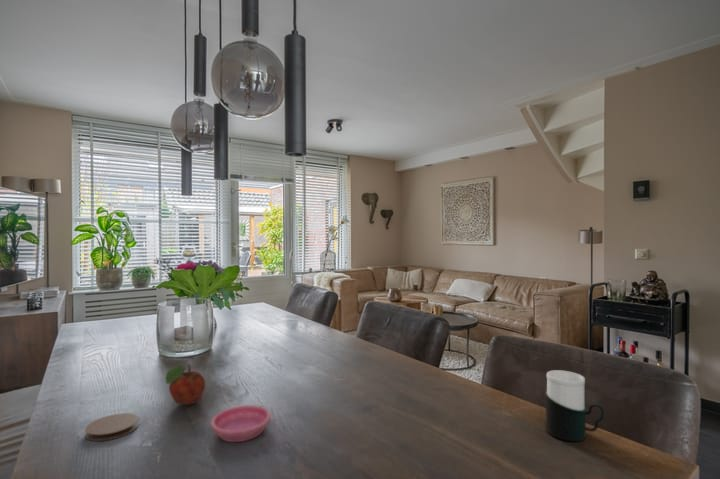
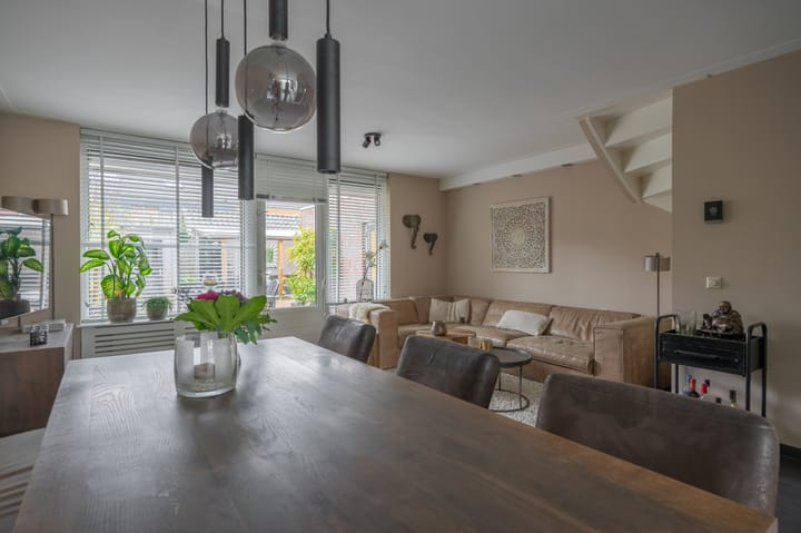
- fruit [164,363,206,406]
- saucer [210,404,272,443]
- coaster [84,412,139,442]
- cup [544,369,605,442]
